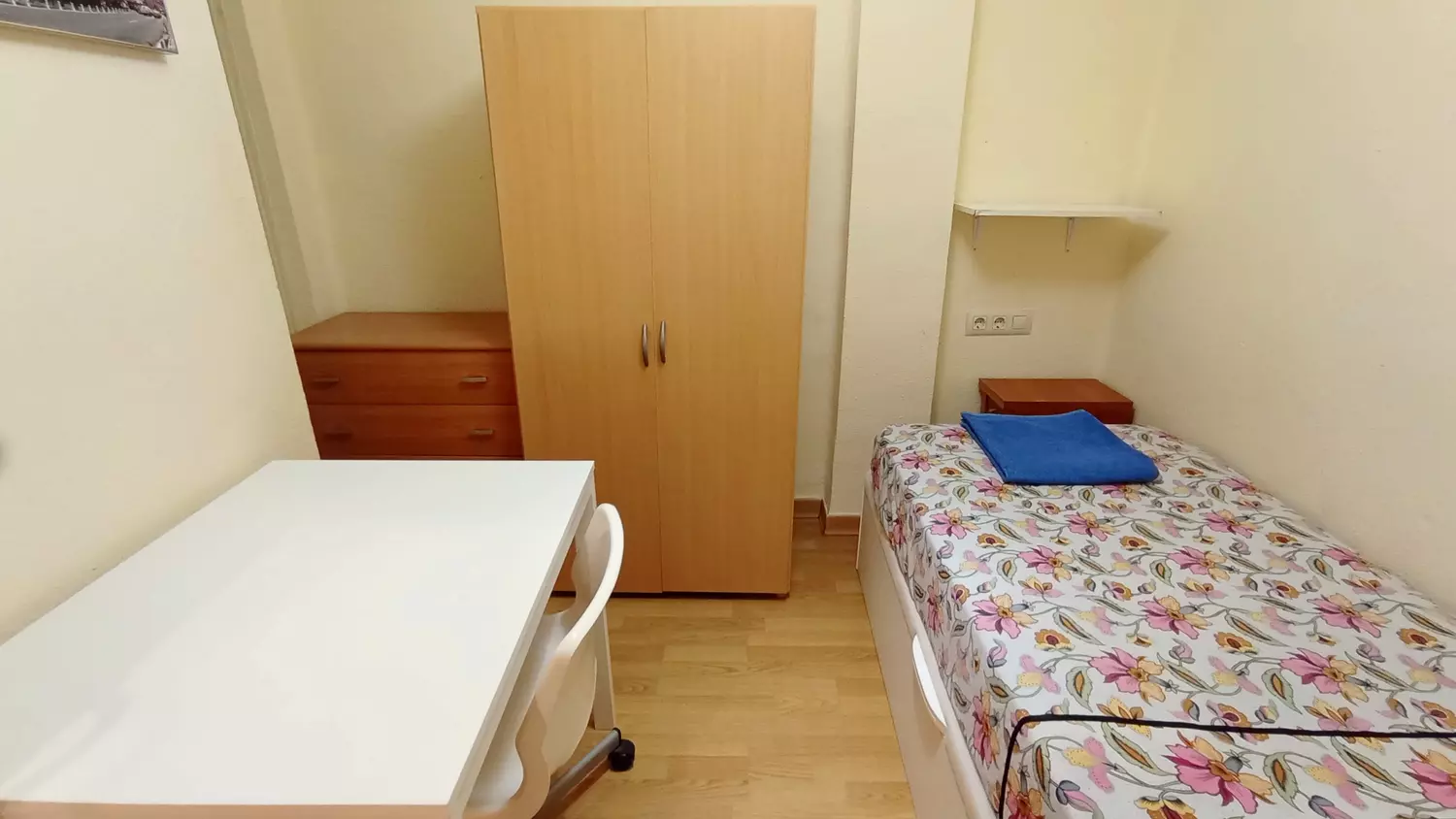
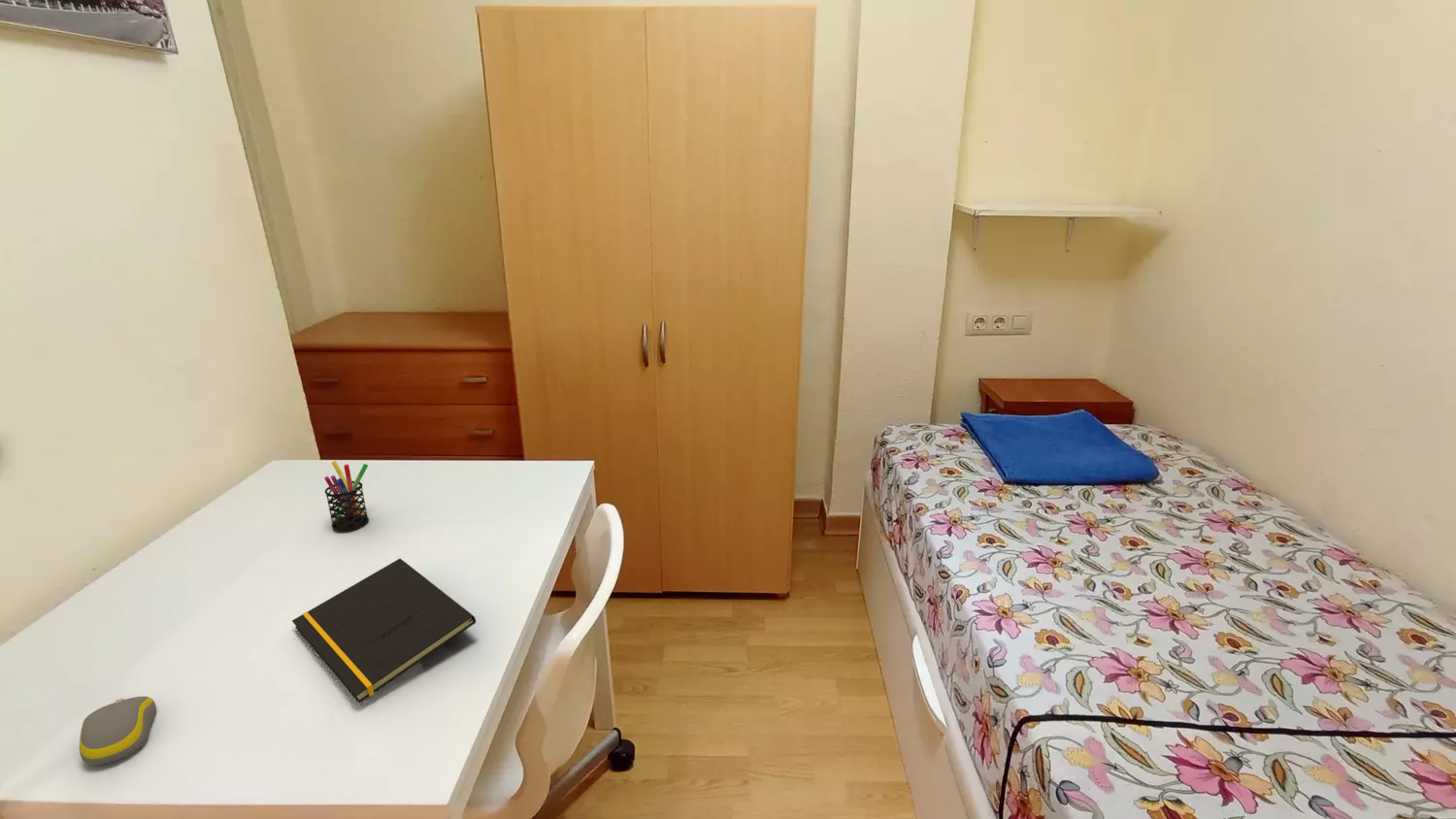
+ computer mouse [79,696,157,767]
+ pen holder [323,460,370,532]
+ notepad [291,557,477,704]
